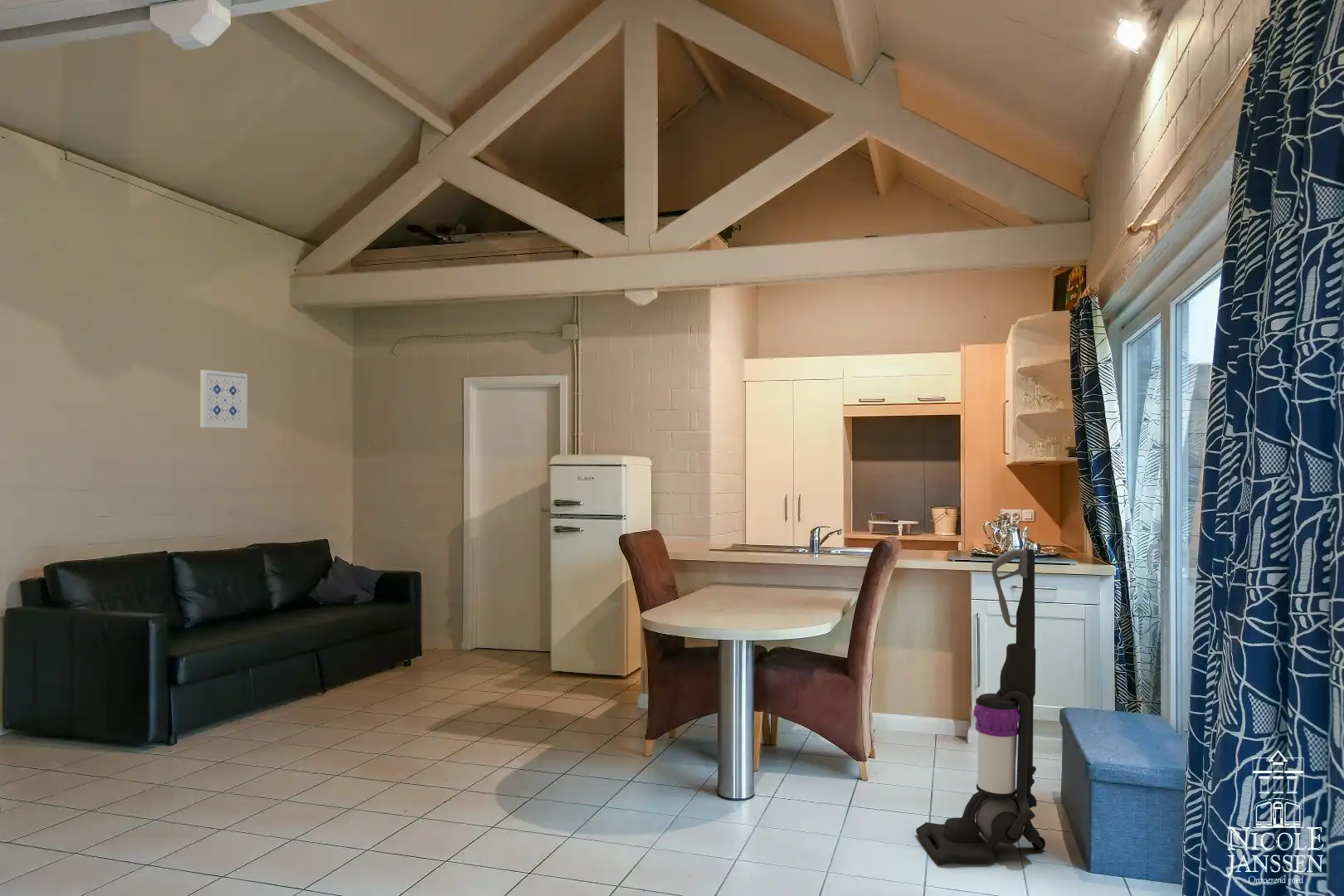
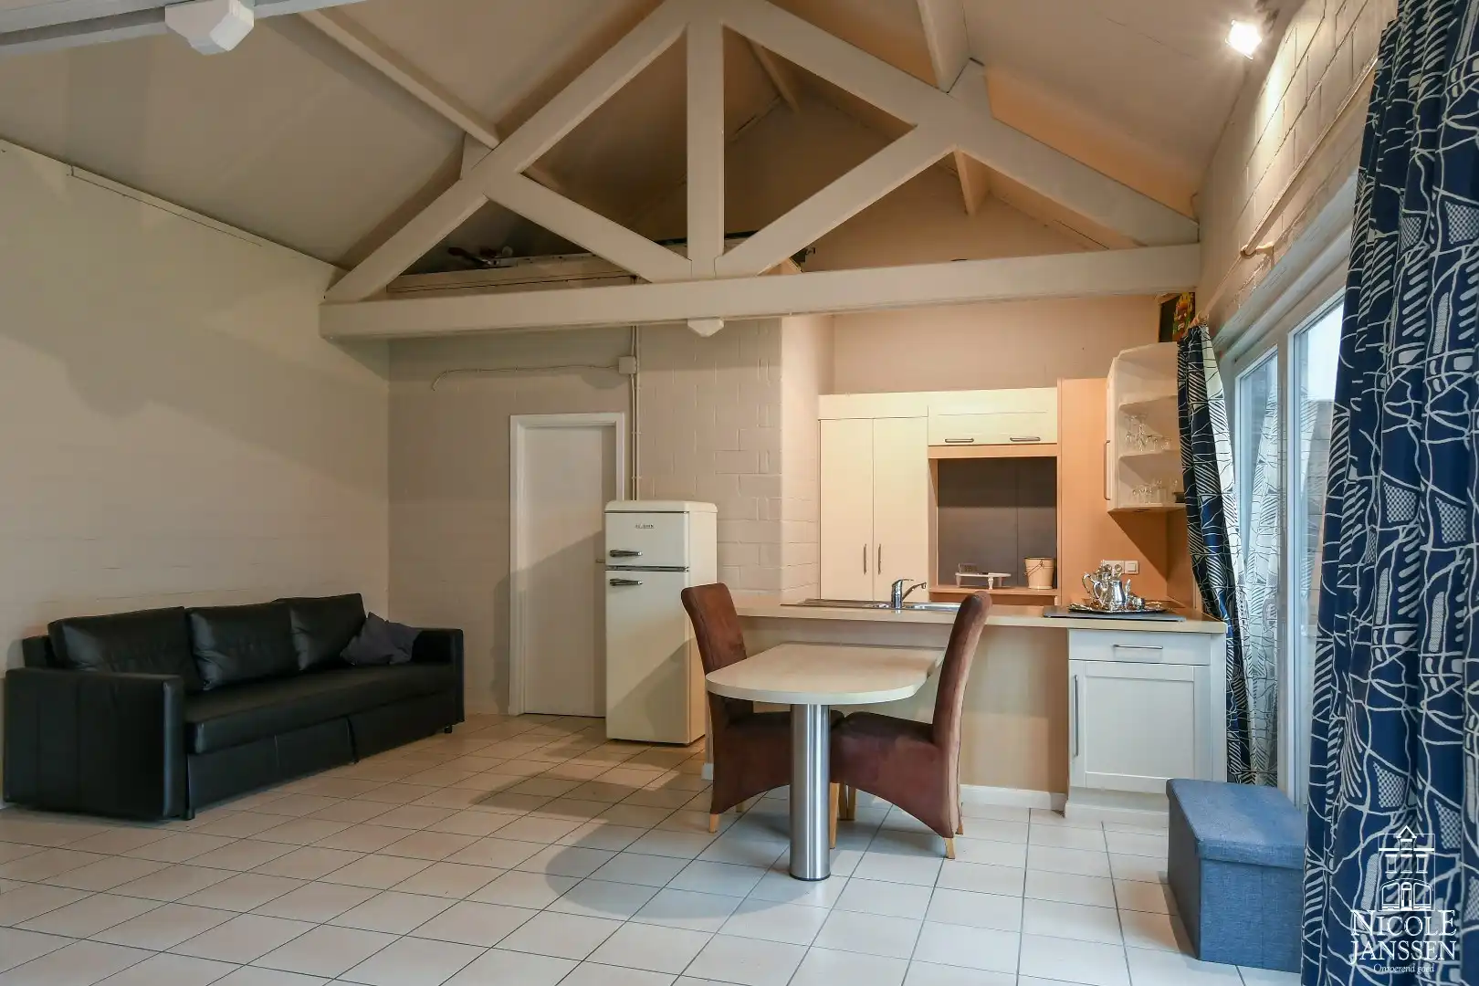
- wall art [199,369,248,429]
- vacuum cleaner [915,548,1046,866]
